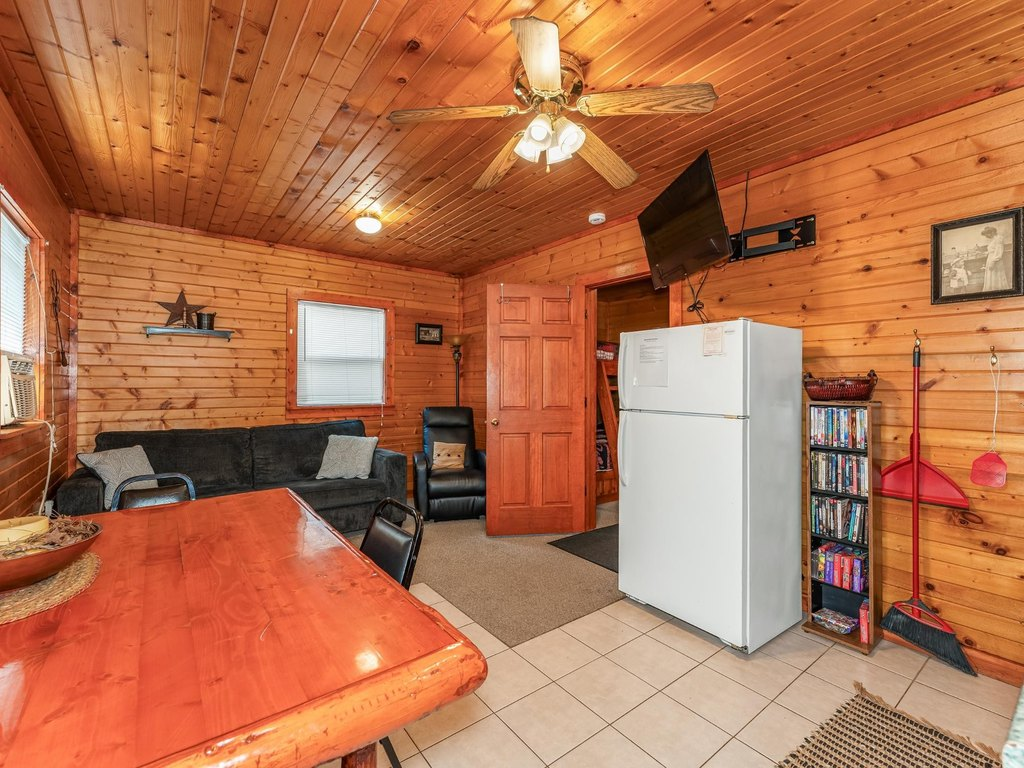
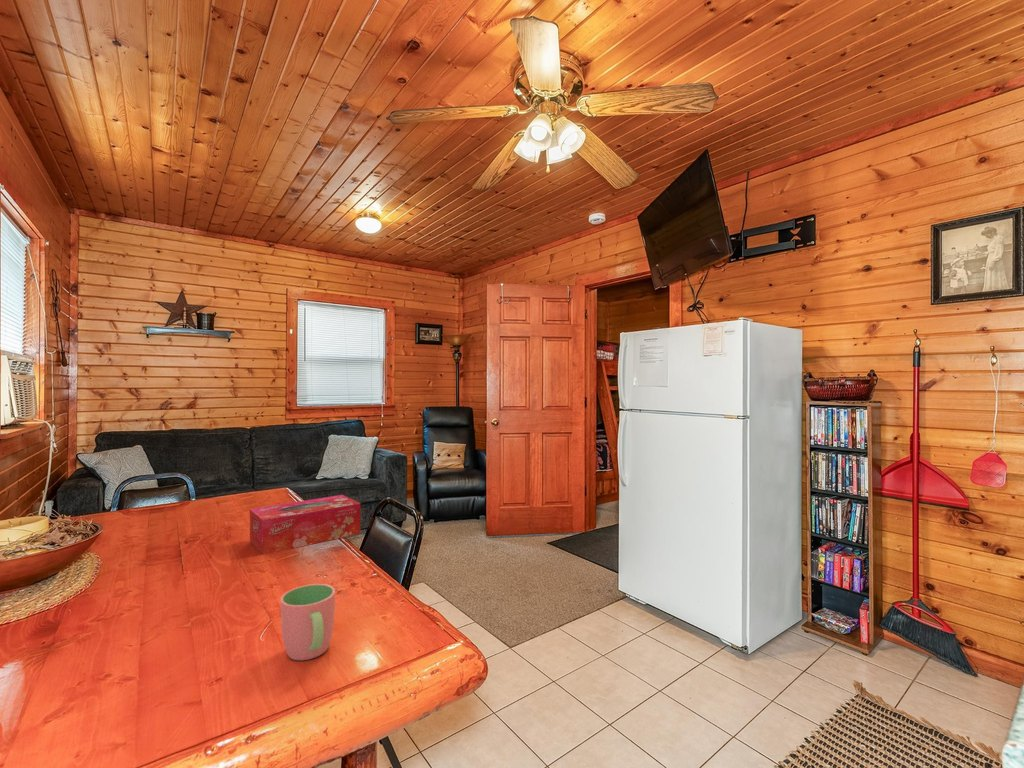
+ tissue box [249,494,361,556]
+ cup [280,583,336,661]
